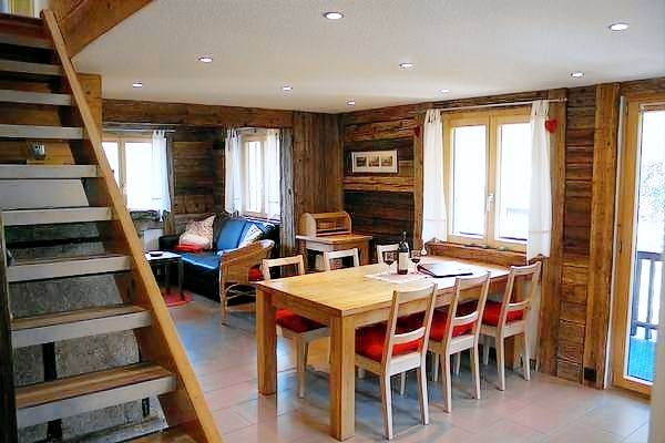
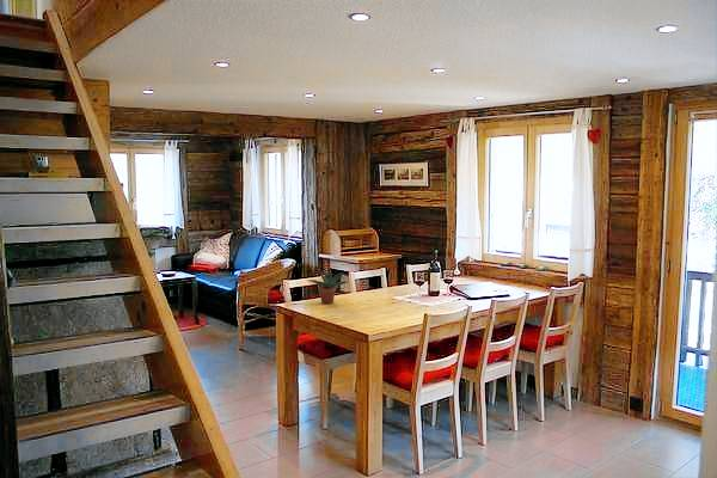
+ potted plant [308,268,349,305]
